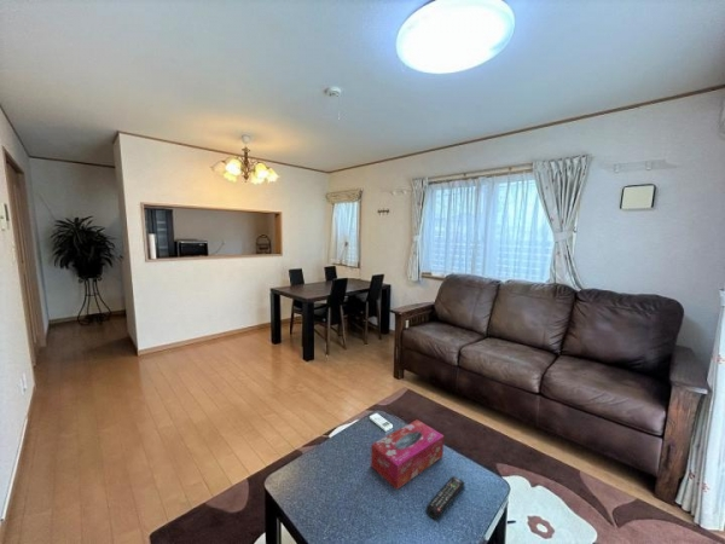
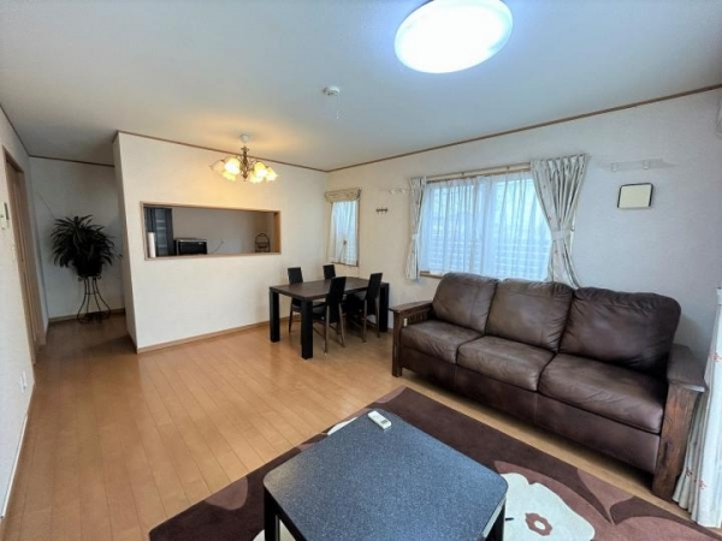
- remote control [425,475,466,521]
- tissue box [370,418,445,491]
